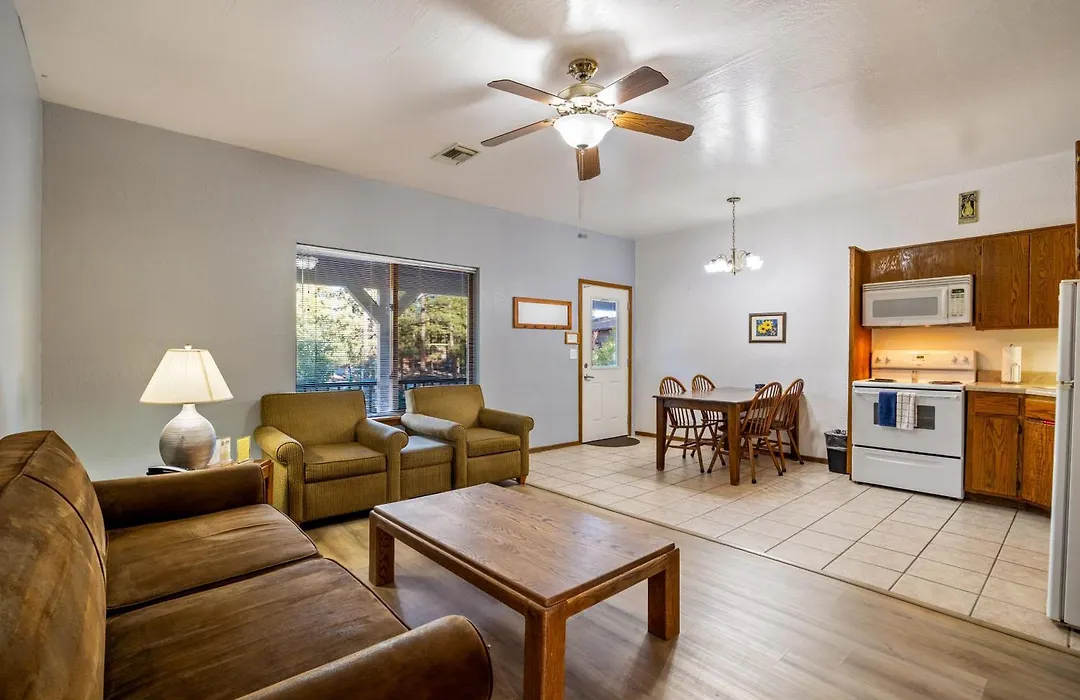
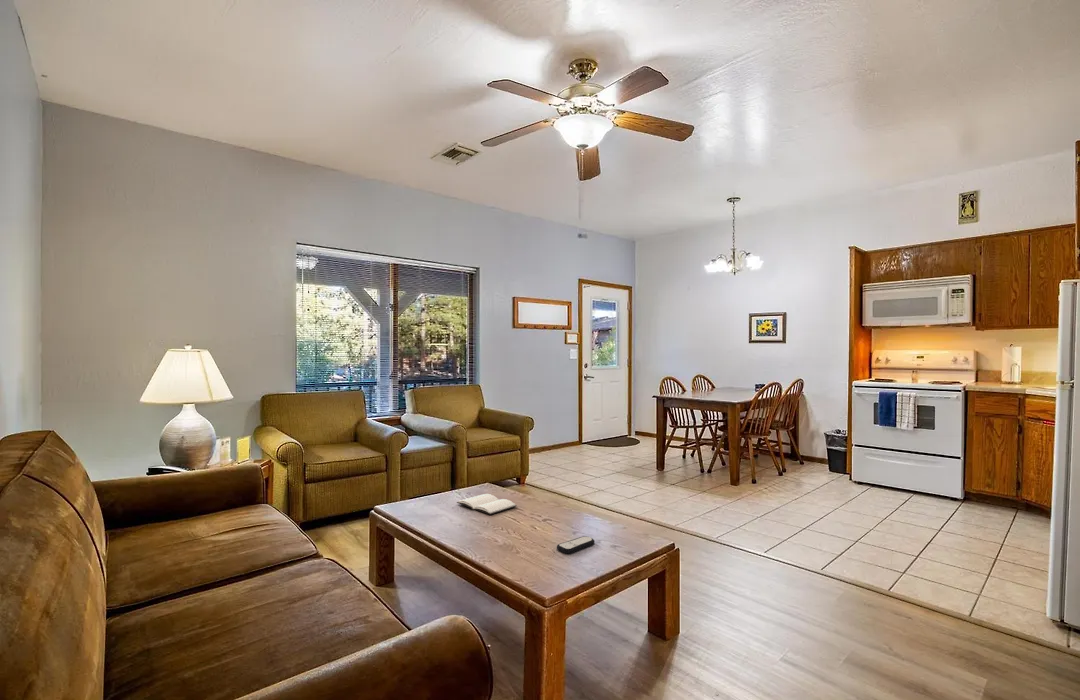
+ remote control [556,535,596,555]
+ book [456,493,518,516]
